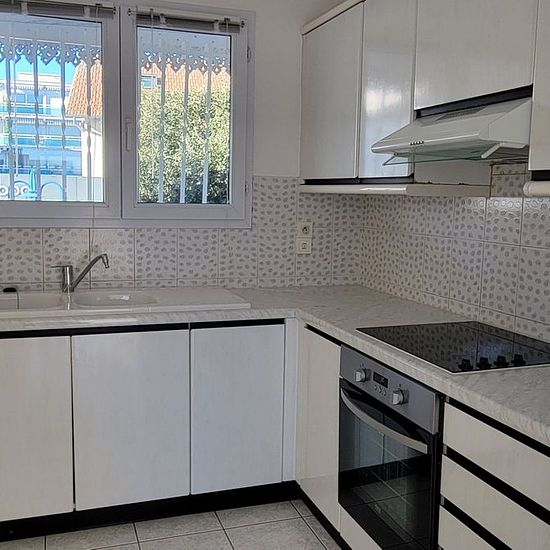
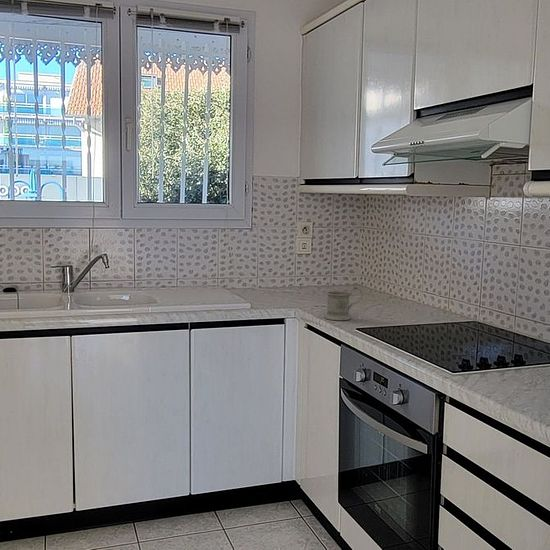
+ mug [324,286,364,321]
